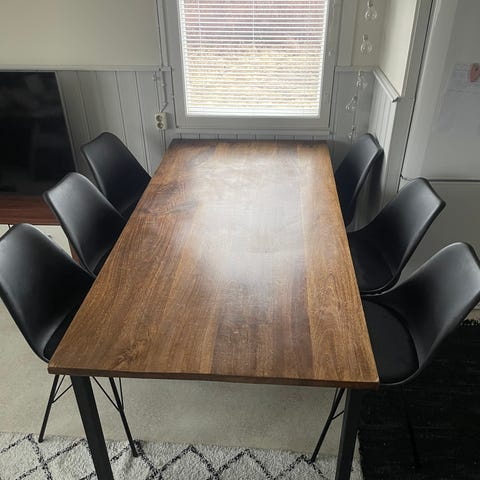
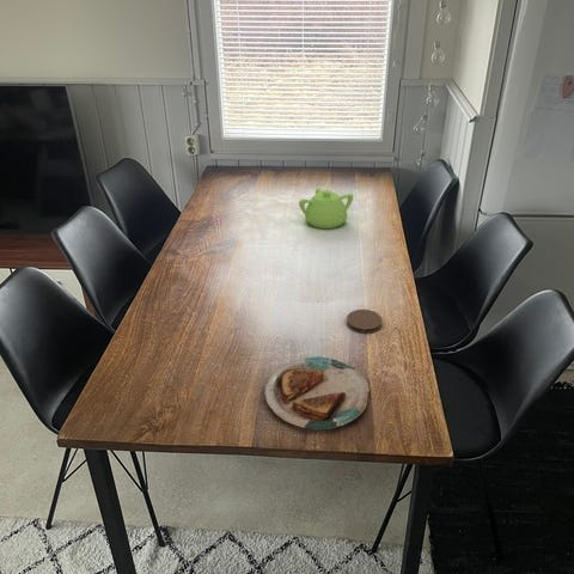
+ teapot [298,187,354,230]
+ coaster [346,309,384,335]
+ plate [264,355,371,432]
